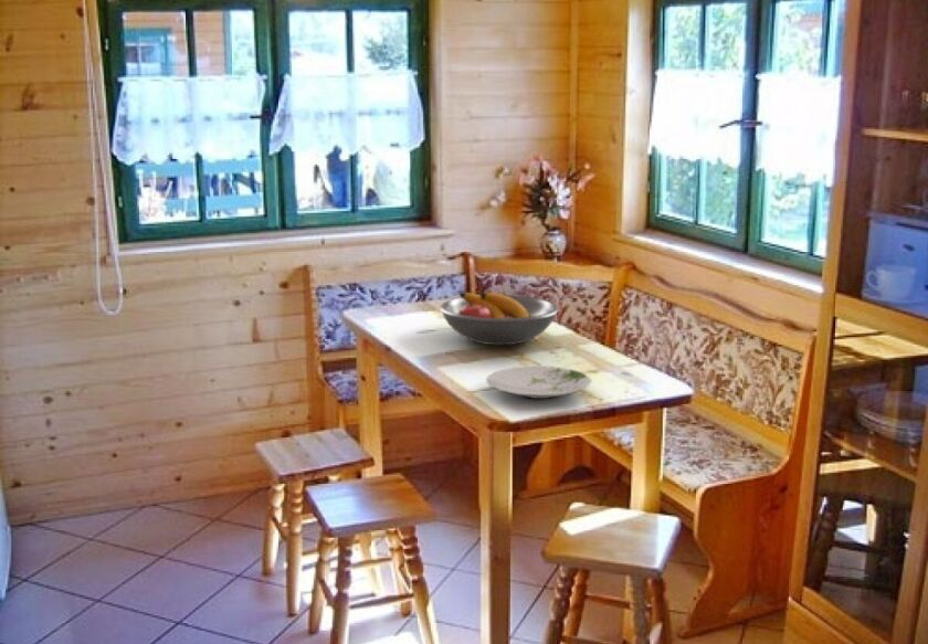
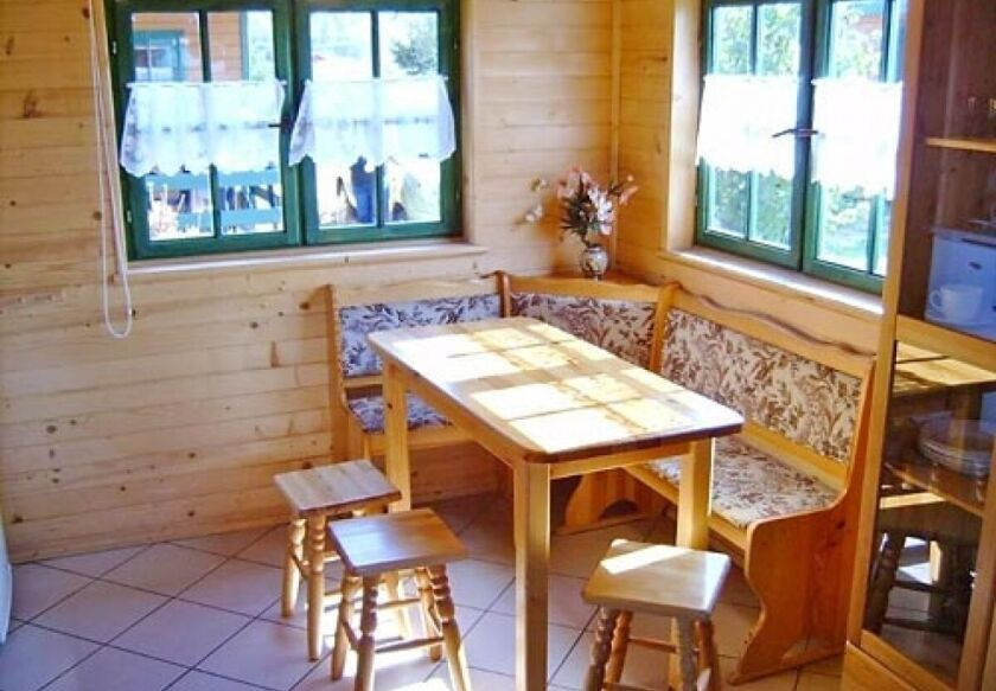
- fruit bowl [439,292,560,346]
- plate [485,365,592,400]
